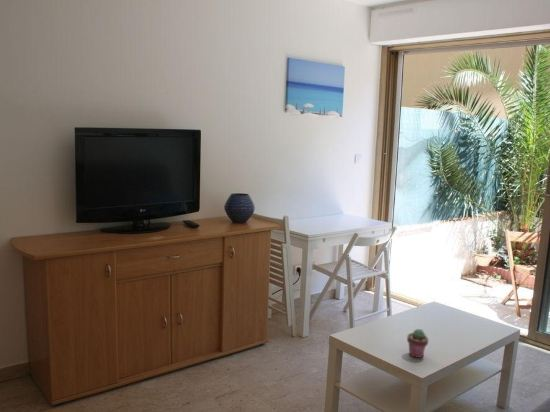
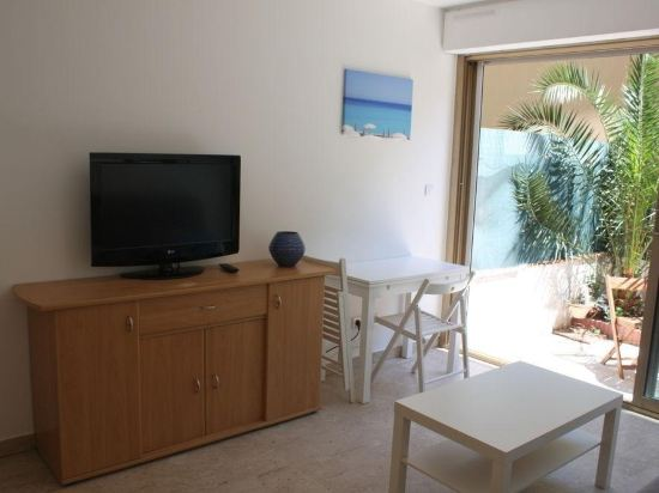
- potted succulent [406,328,430,359]
